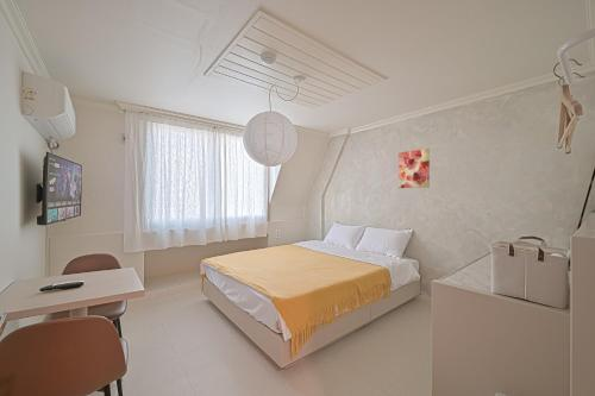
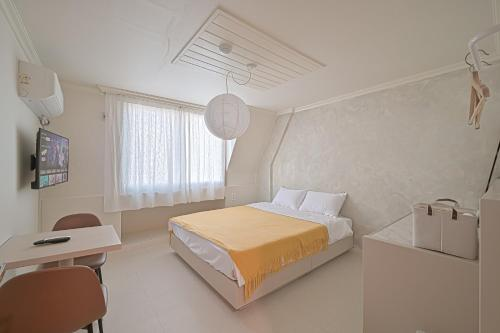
- wall art [397,147,431,189]
